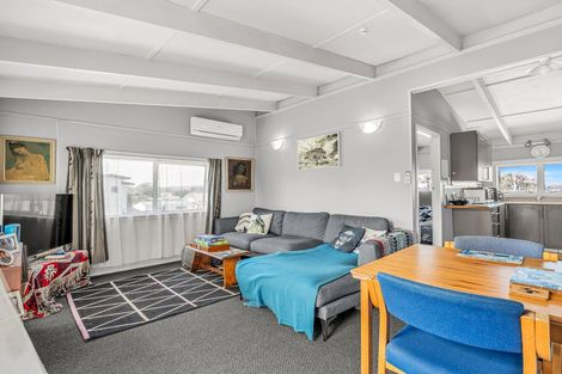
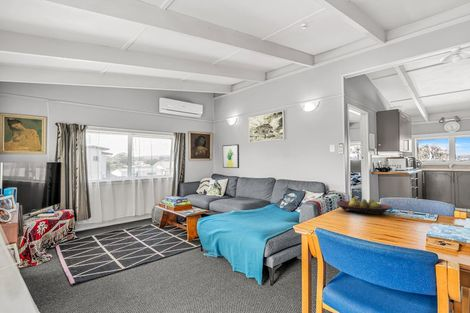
+ wall art [222,143,240,169]
+ fruit bowl [335,196,393,216]
